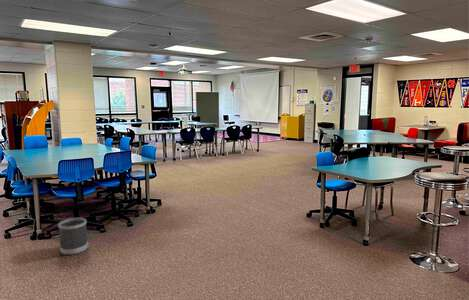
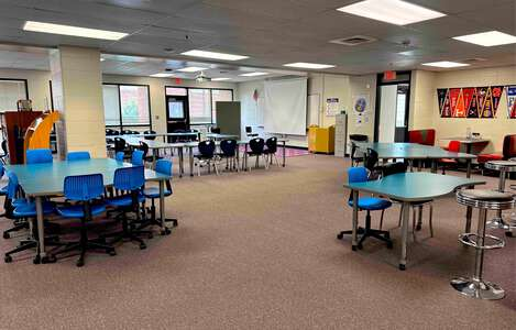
- wastebasket [57,217,89,256]
